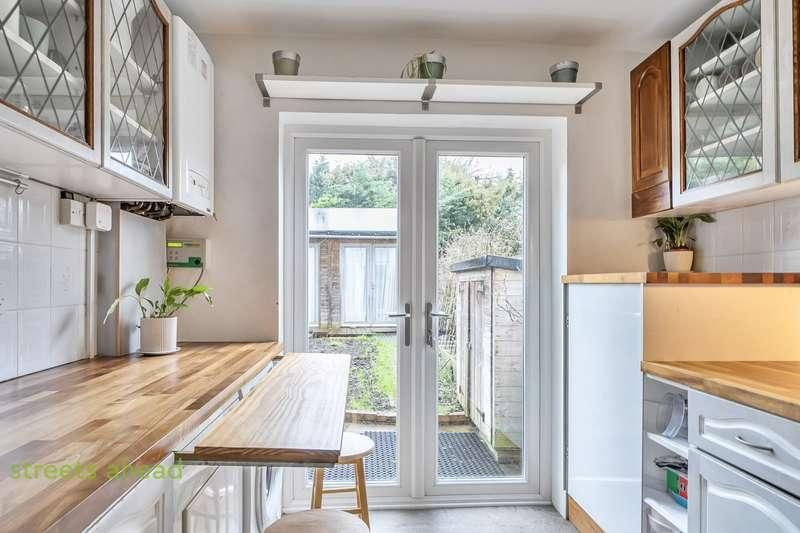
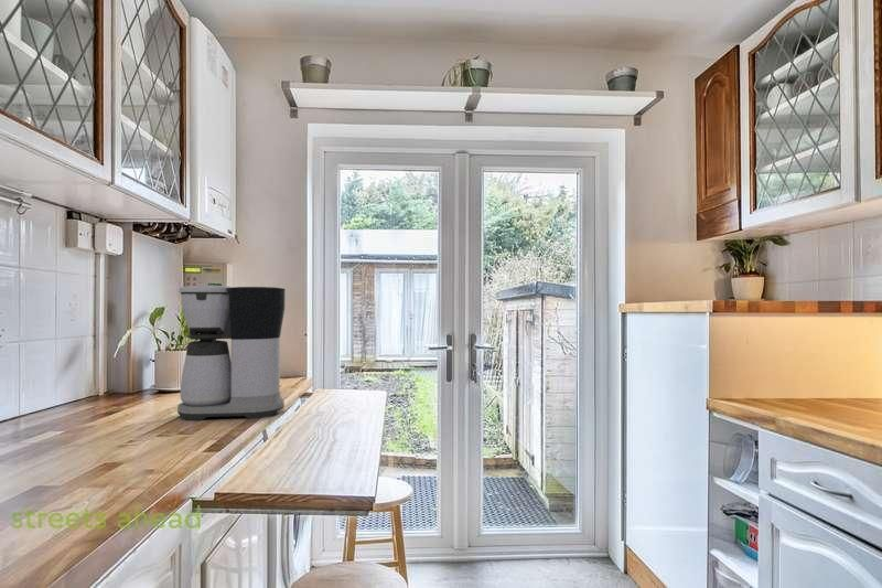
+ coffee maker [176,284,286,421]
